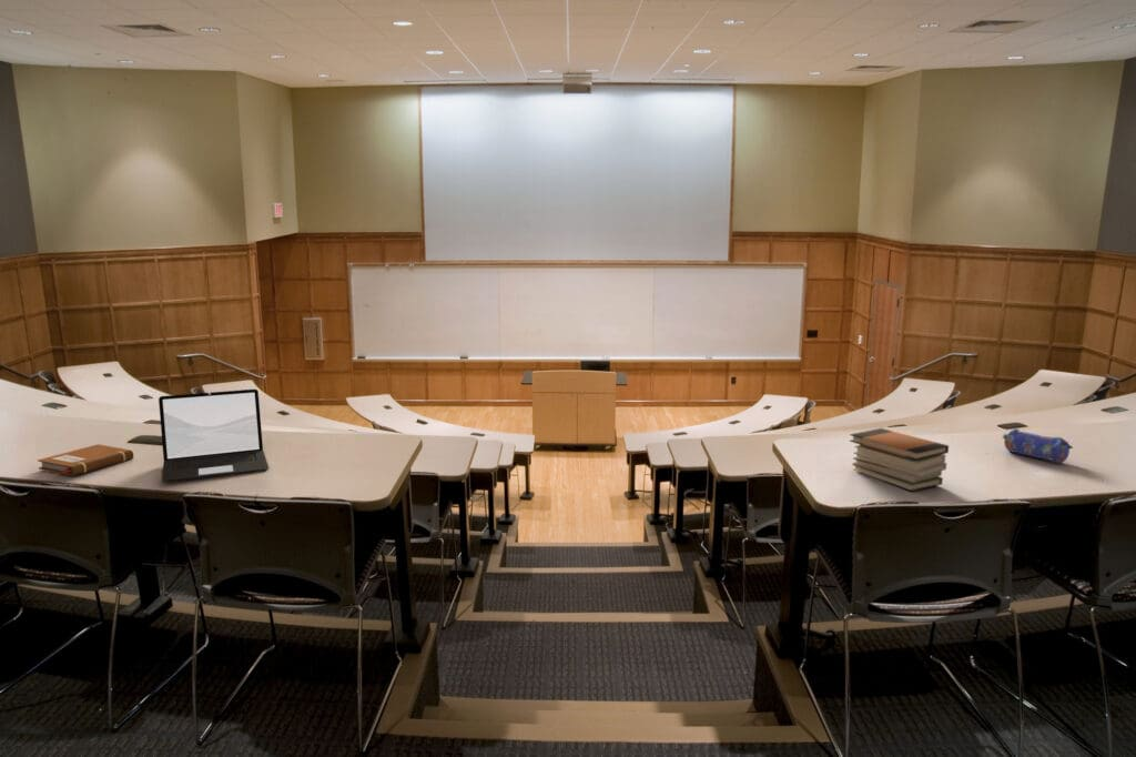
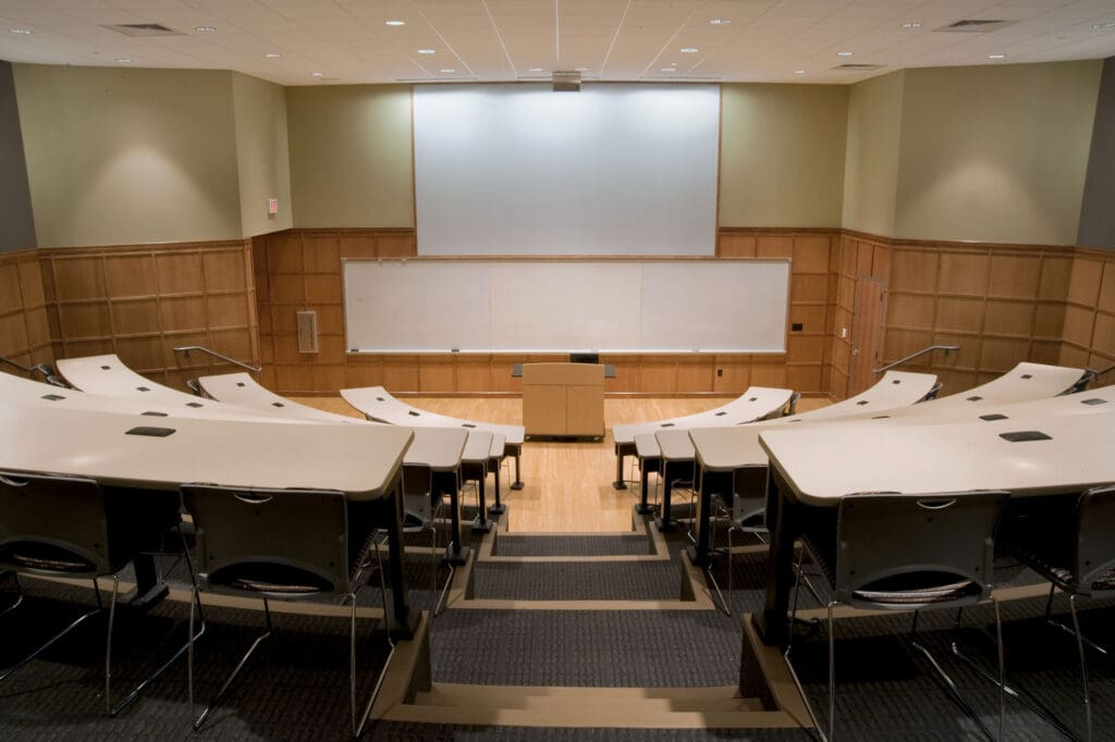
- notebook [37,443,134,477]
- laptop [158,388,270,483]
- pencil case [1002,427,1071,464]
- book stack [849,427,950,492]
